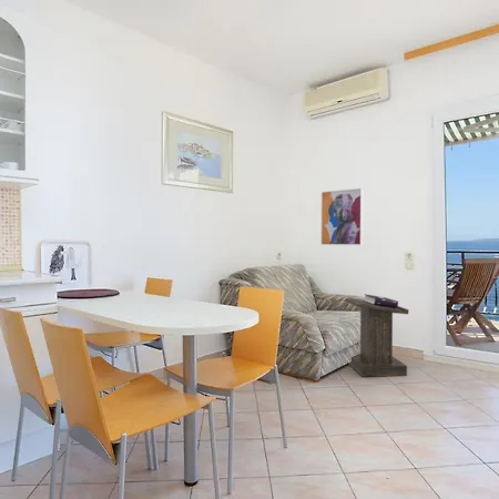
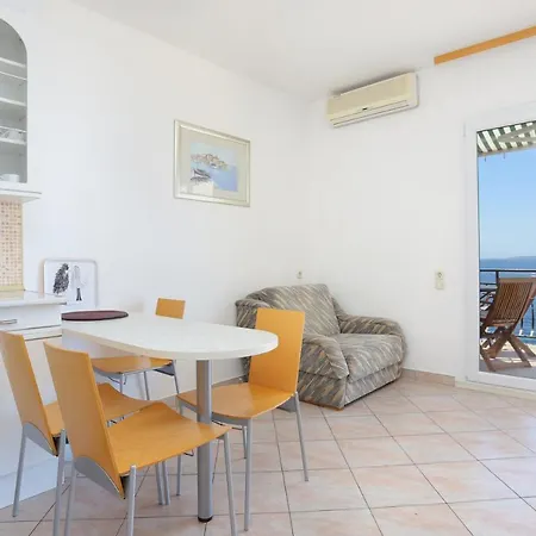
- wall art [319,186,364,246]
- lectern [345,293,410,378]
